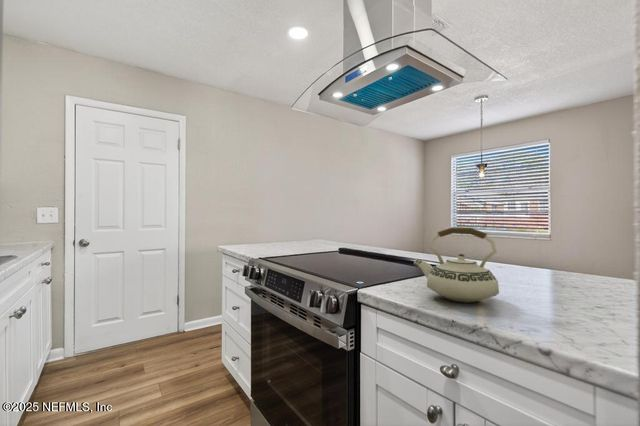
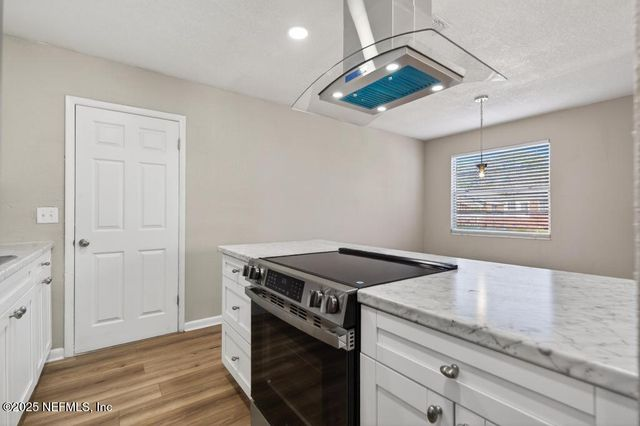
- teakettle [413,226,500,304]
